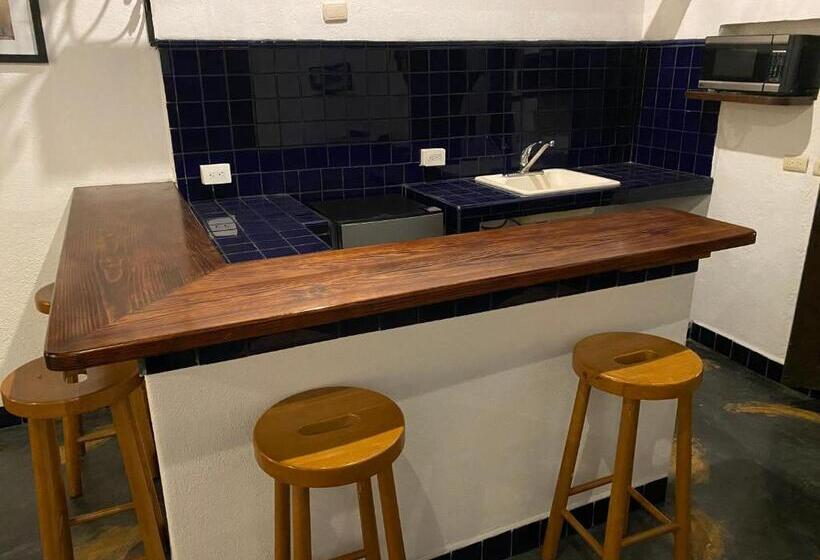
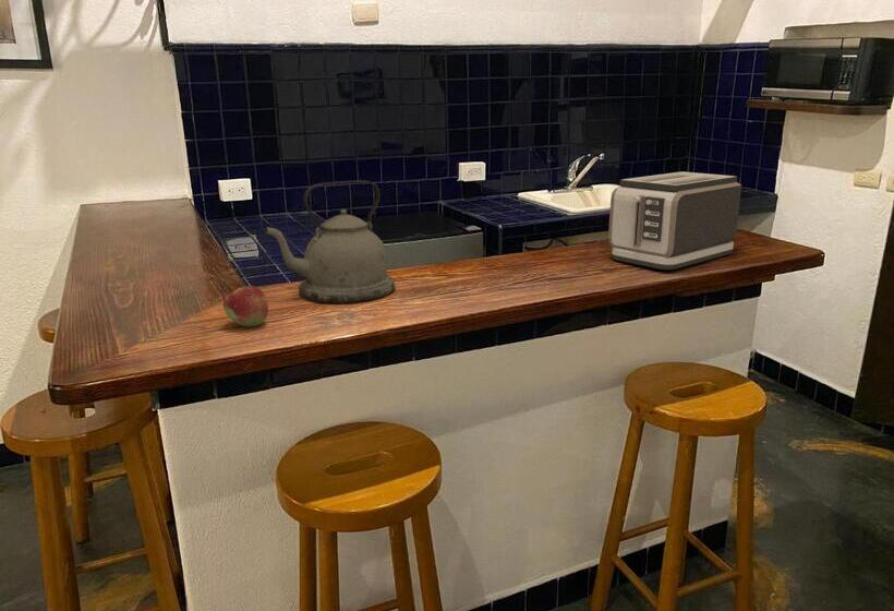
+ fruit [222,285,269,328]
+ kettle [264,179,396,304]
+ toaster [607,170,742,271]
